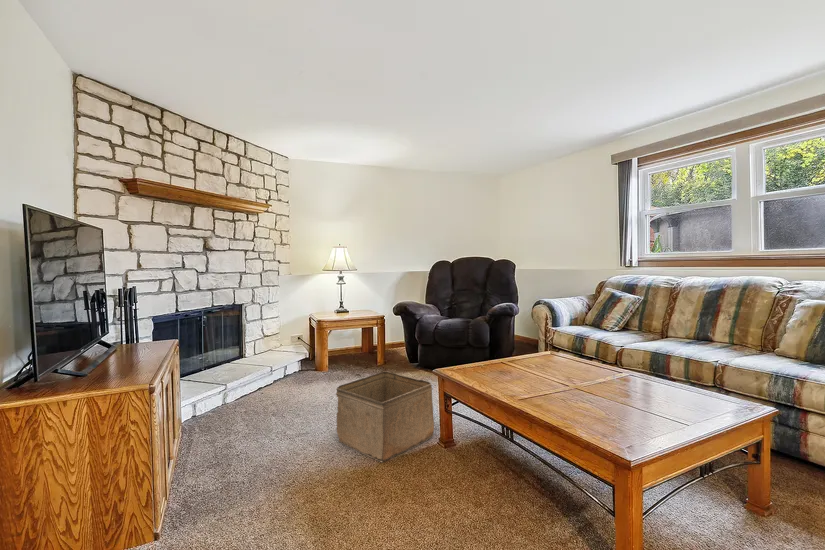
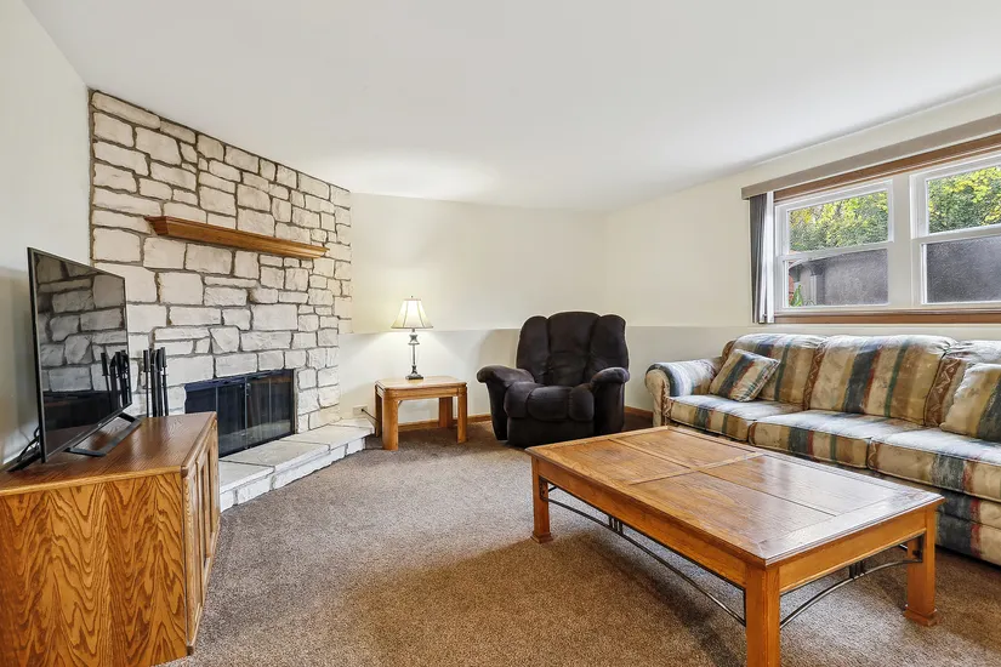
- storage bin [335,370,435,463]
